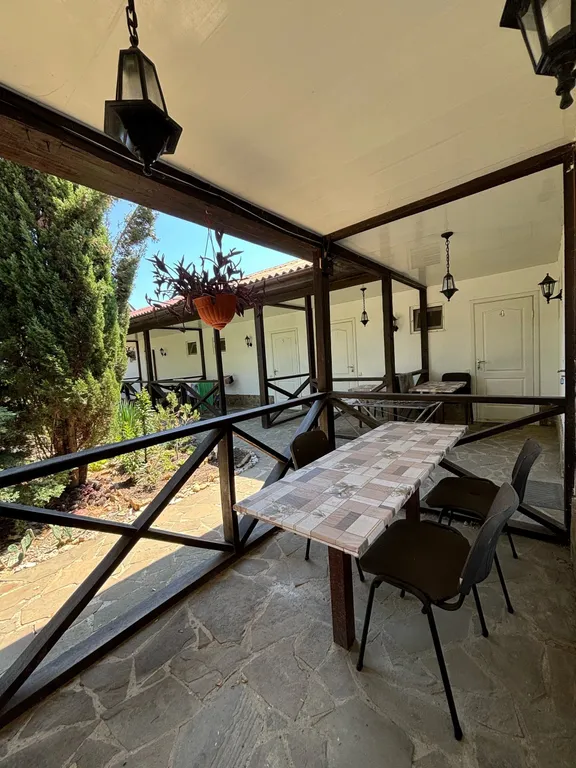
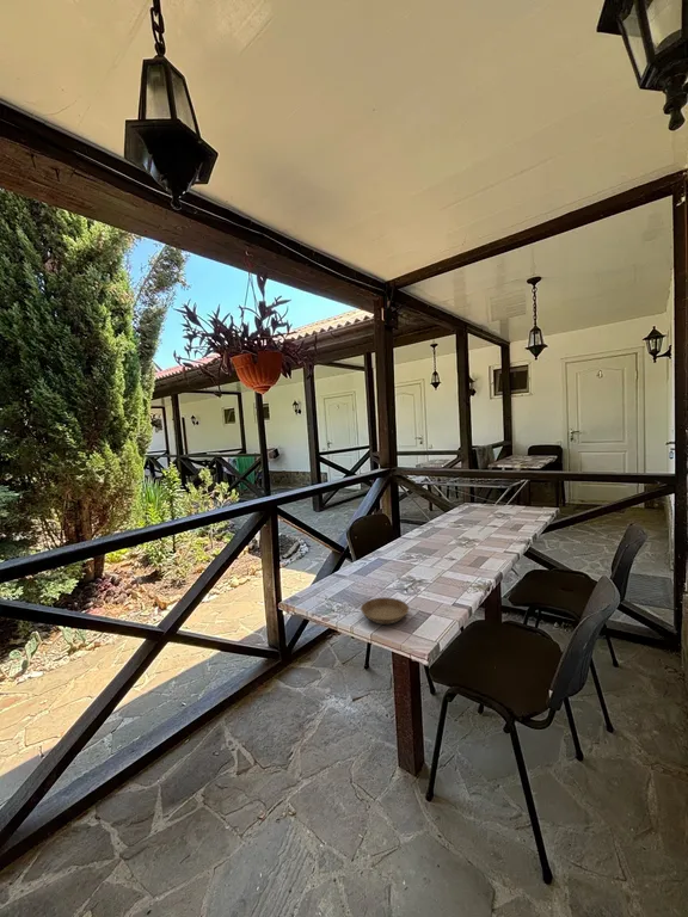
+ saucer [360,597,410,626]
